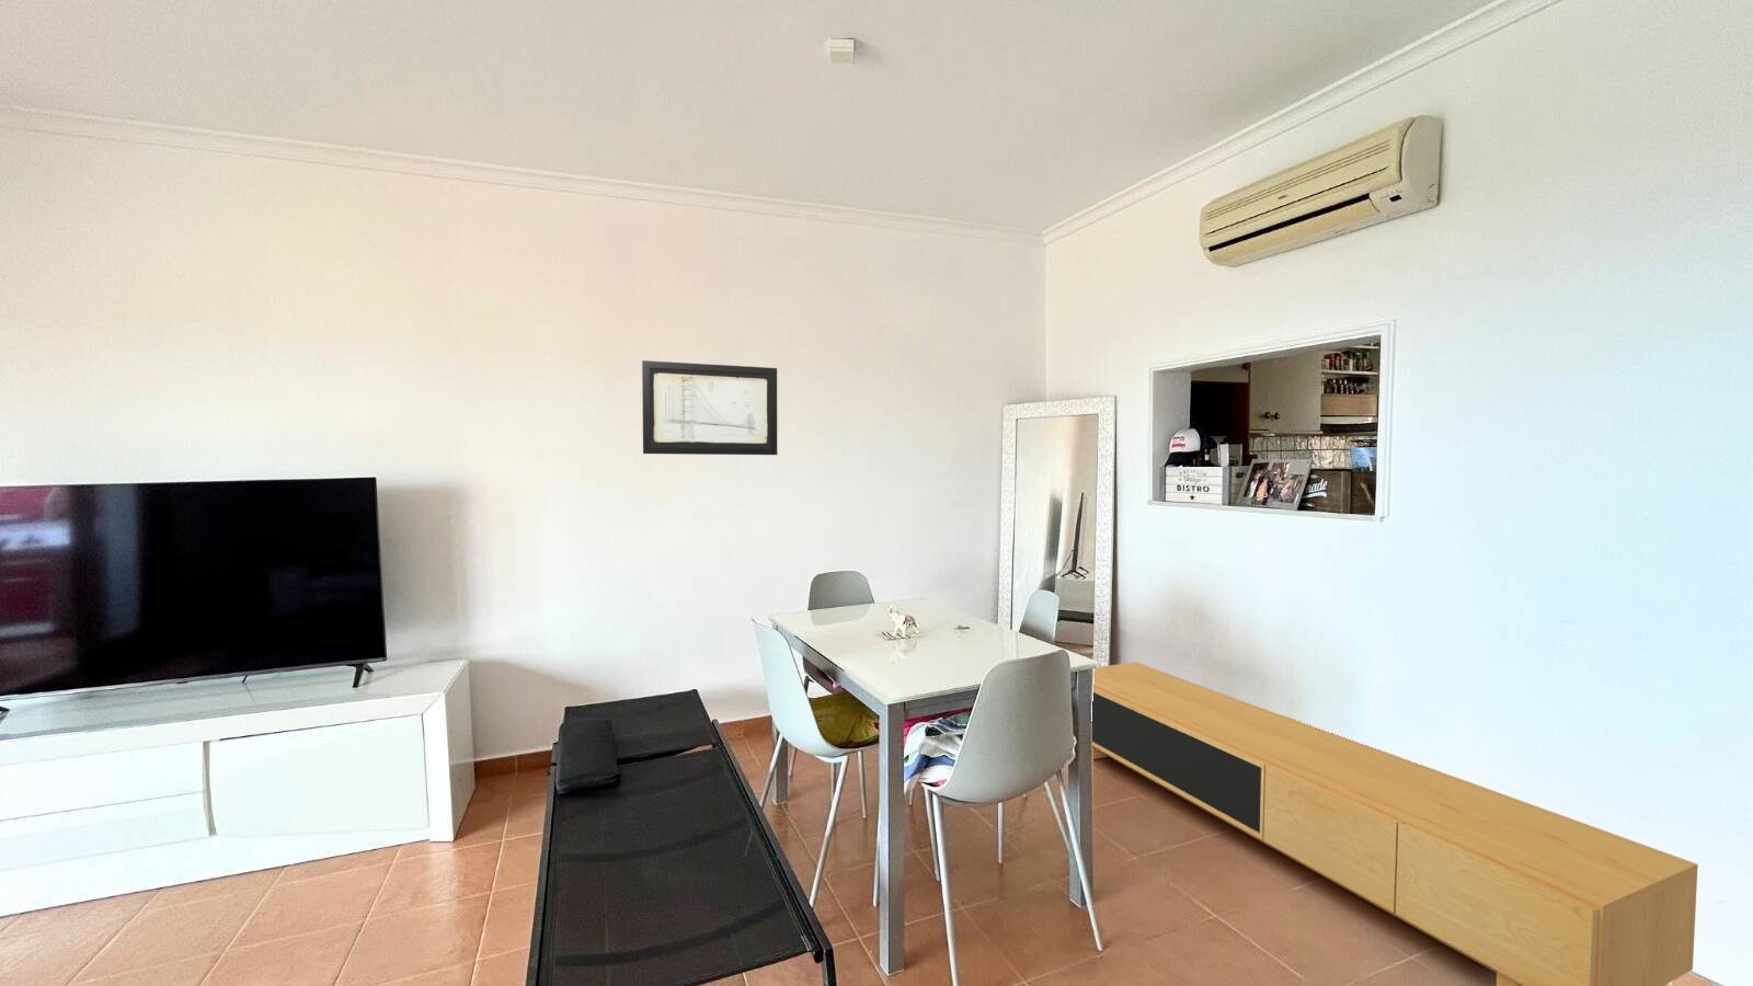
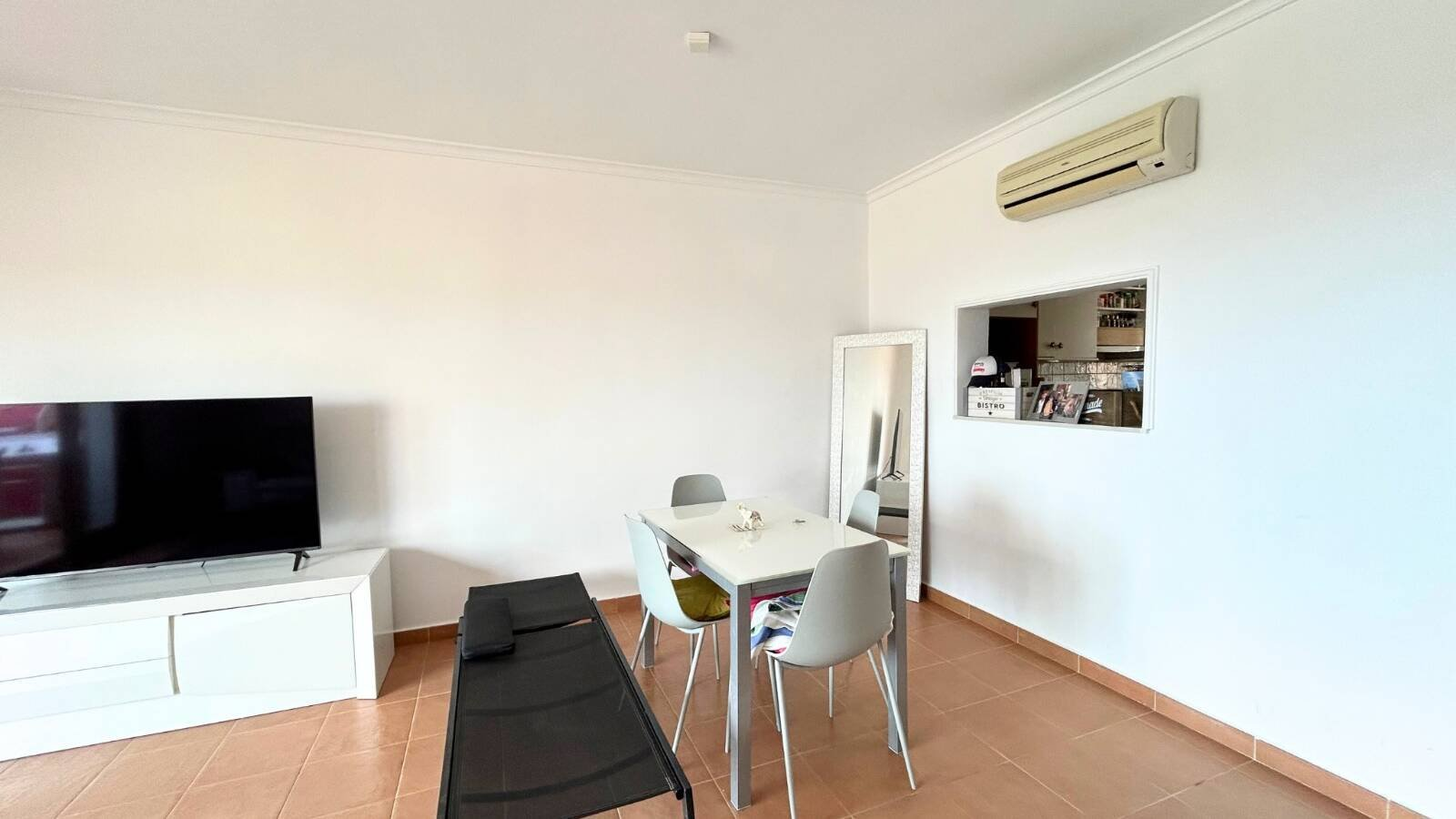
- media console [1092,661,1699,986]
- wall art [641,359,778,456]
